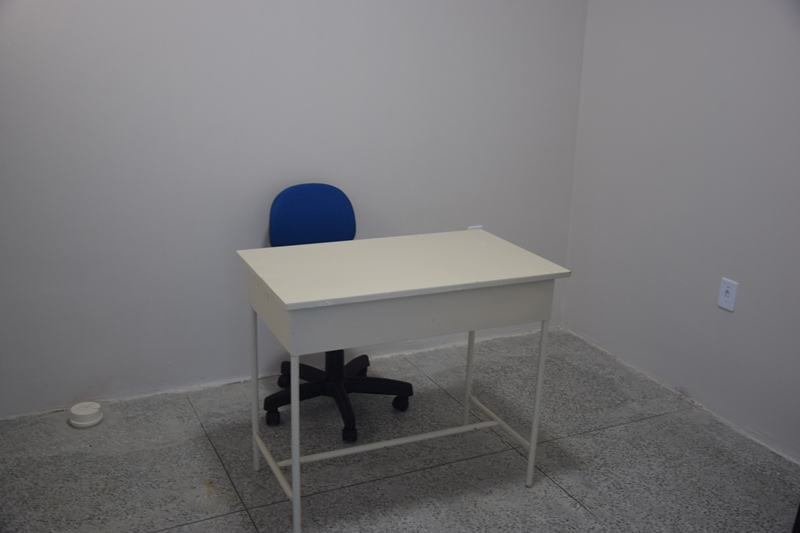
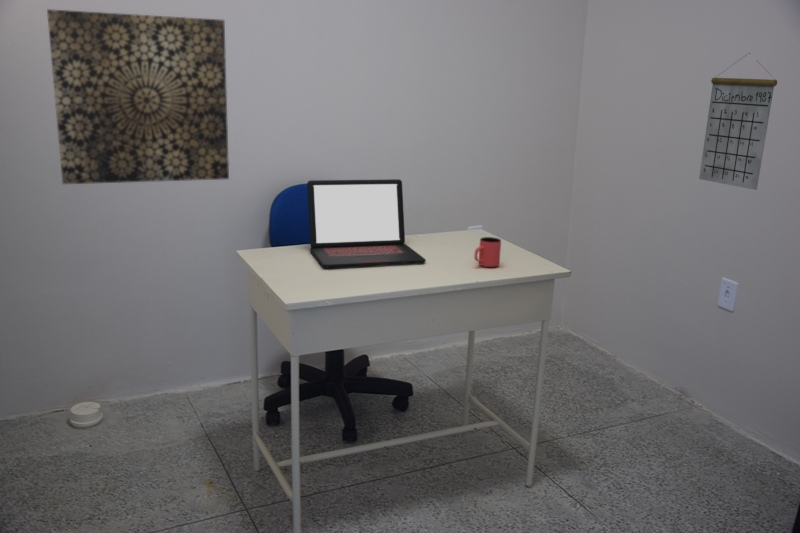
+ calendar [698,52,778,191]
+ laptop [306,178,427,268]
+ wall art [46,8,230,185]
+ cup [474,236,502,268]
